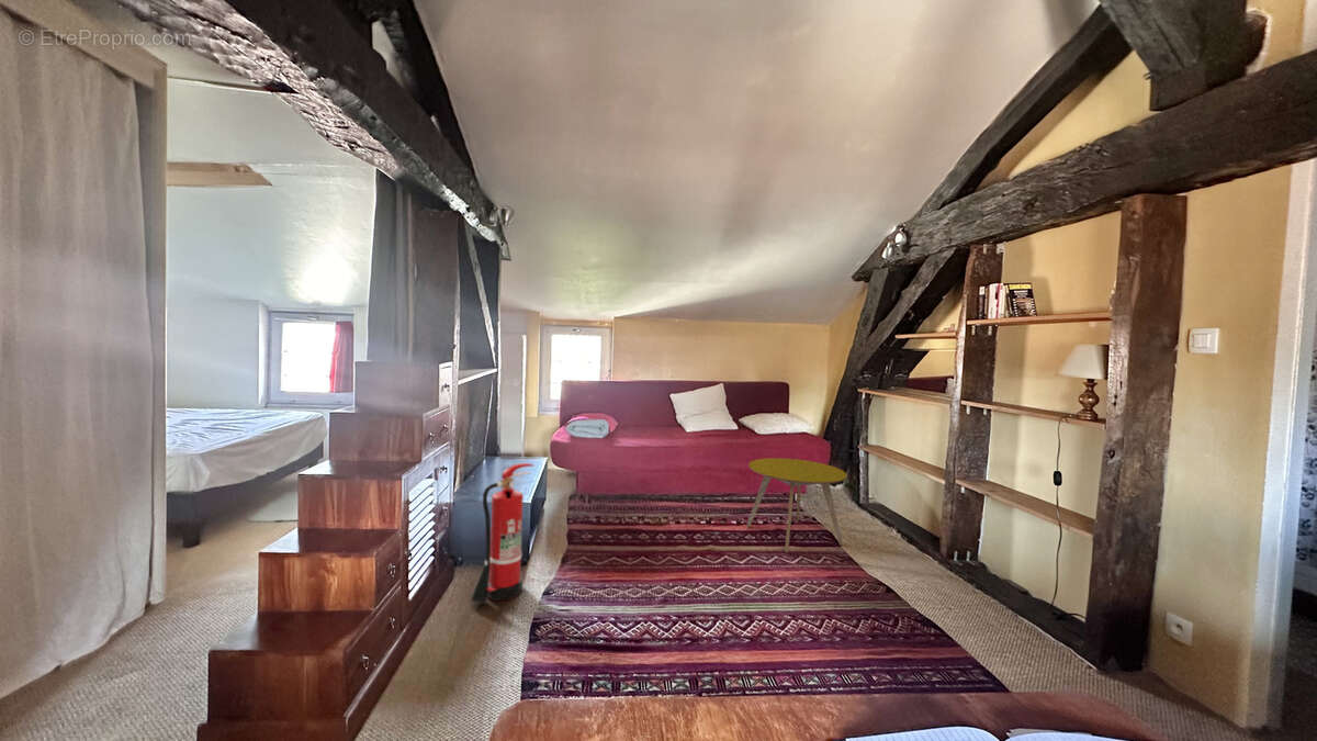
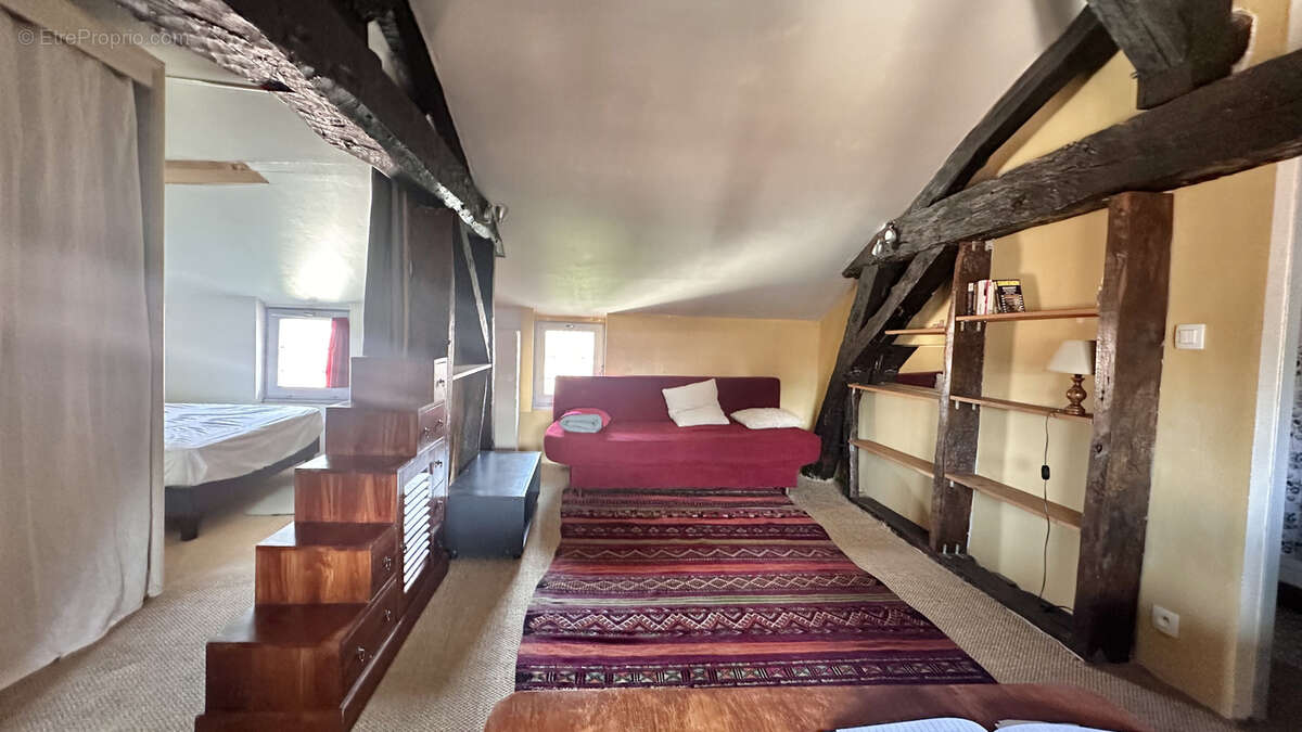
- fire extinguisher [470,462,536,604]
- side table [745,457,848,553]
